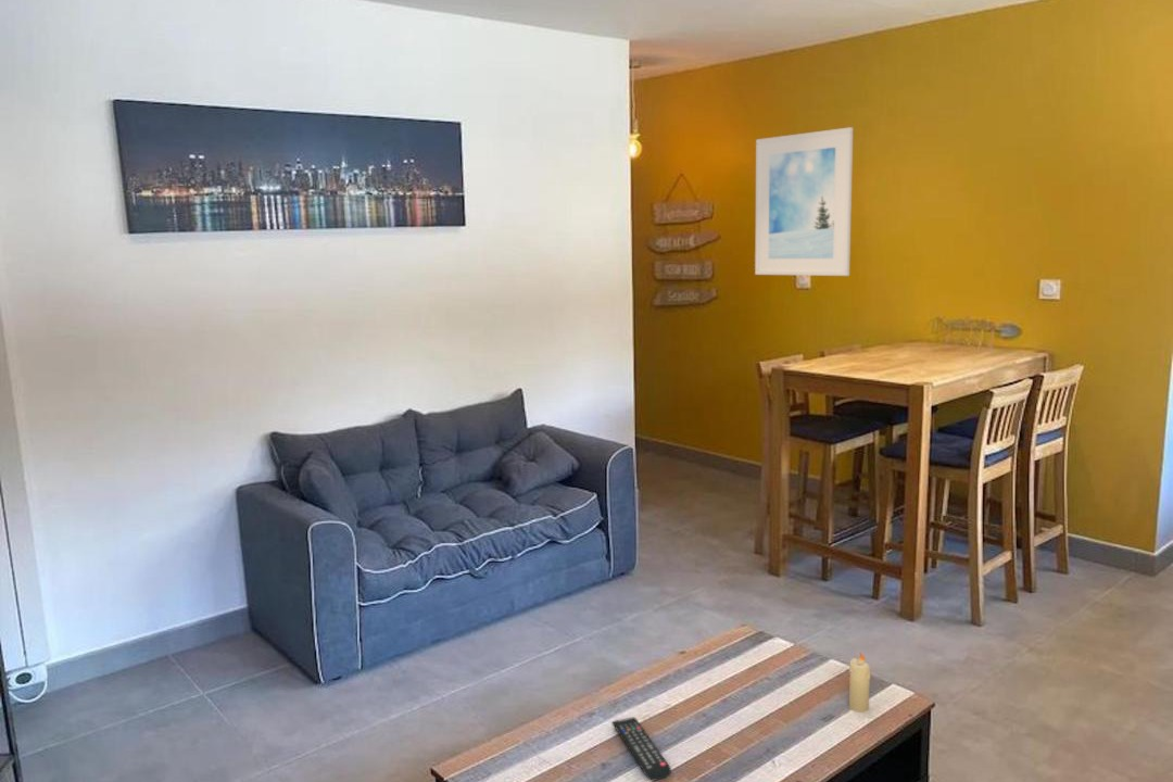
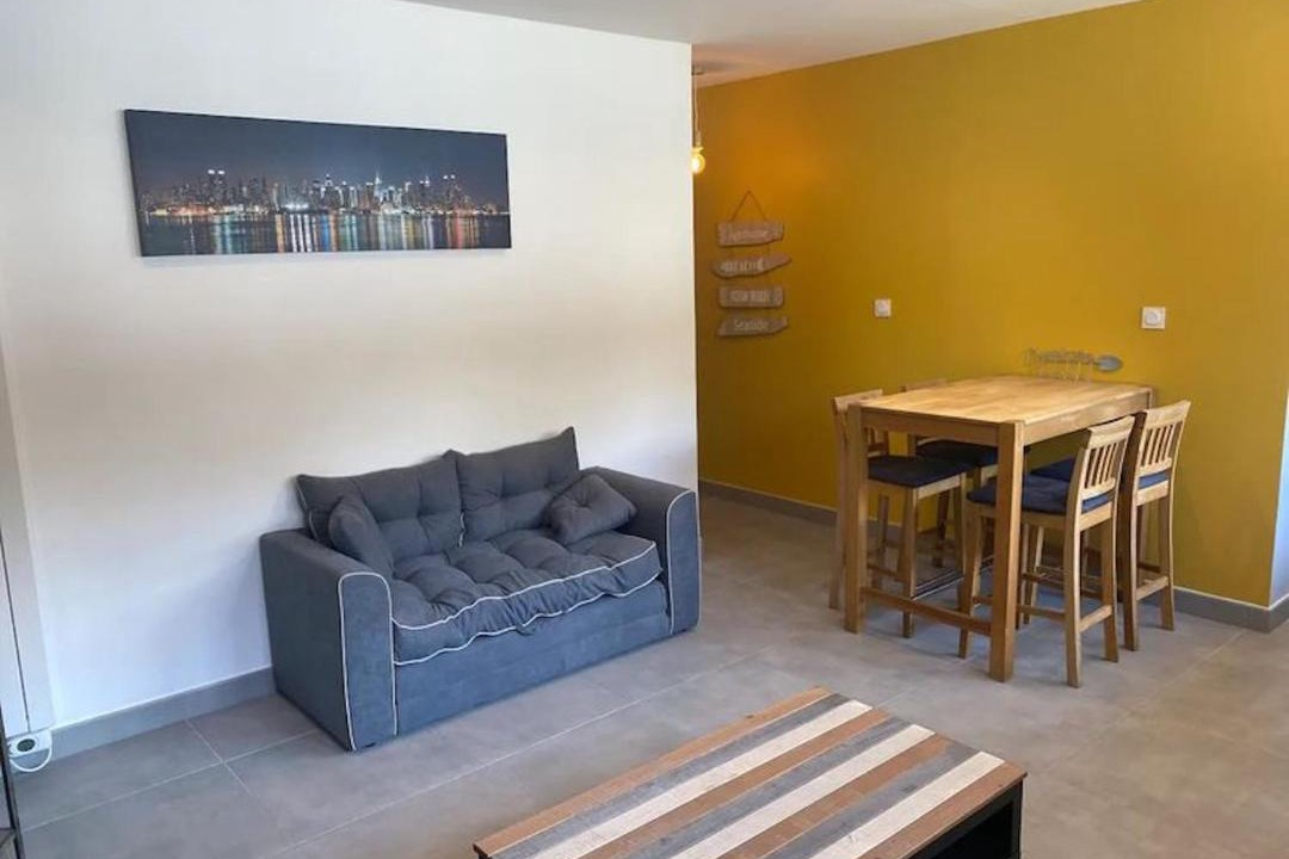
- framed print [754,126,854,277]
- remote control [611,716,672,782]
- candle [848,652,871,714]
